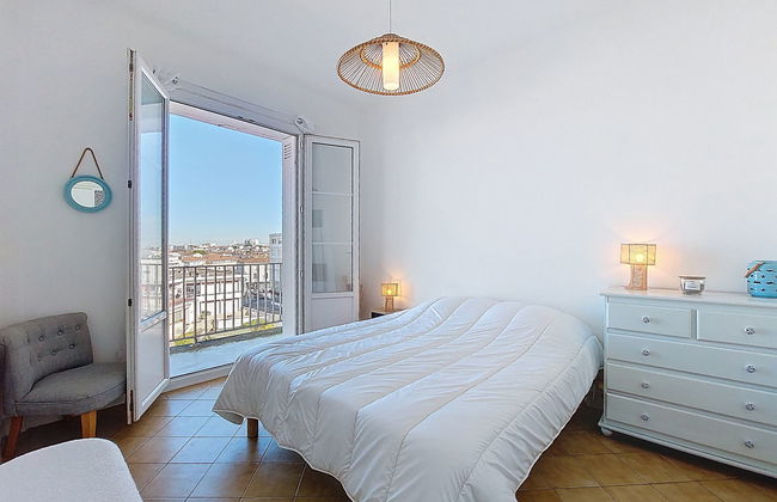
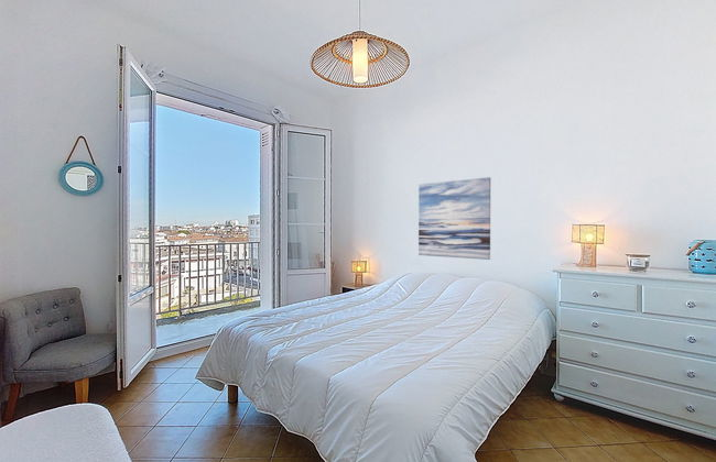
+ wall art [417,176,491,261]
